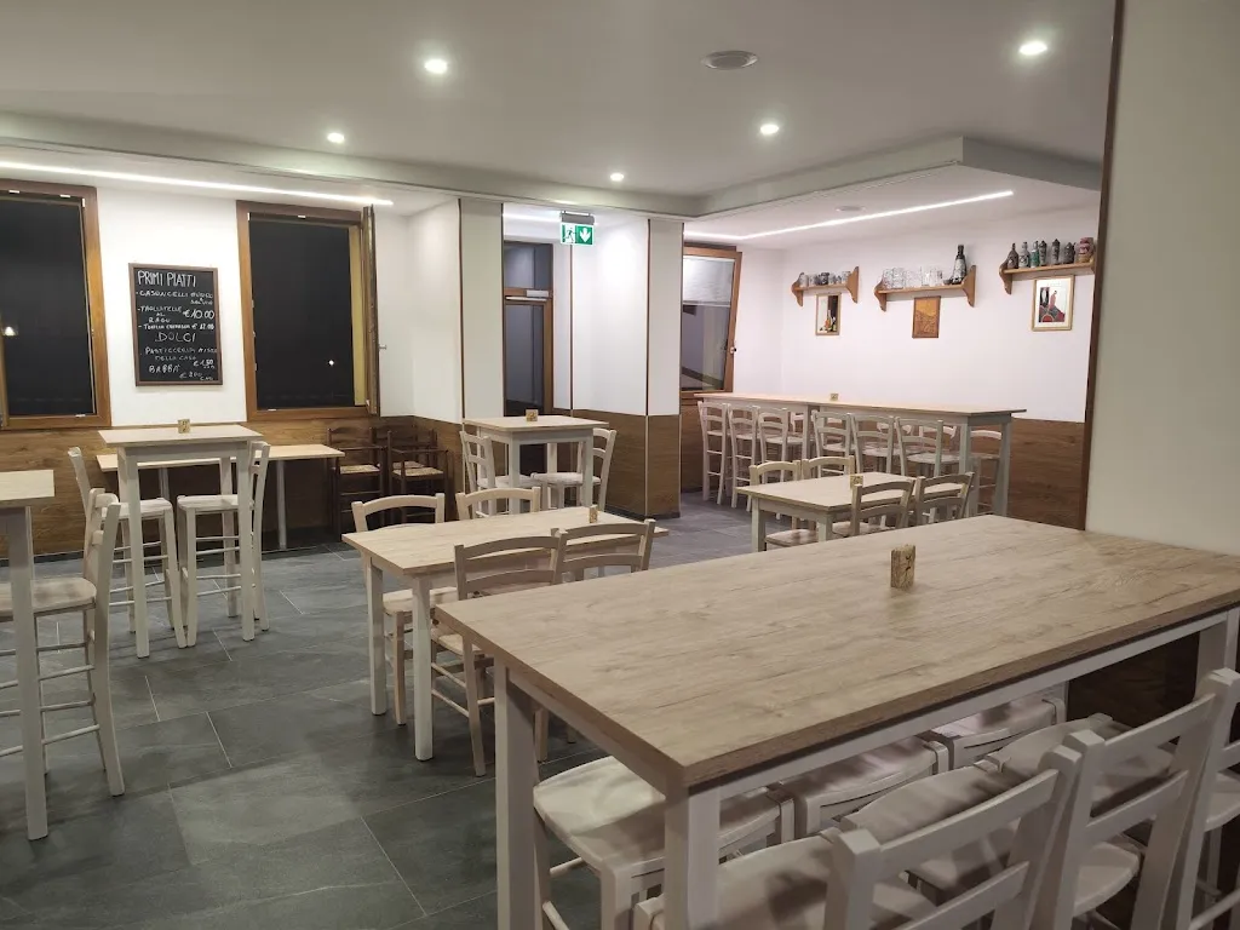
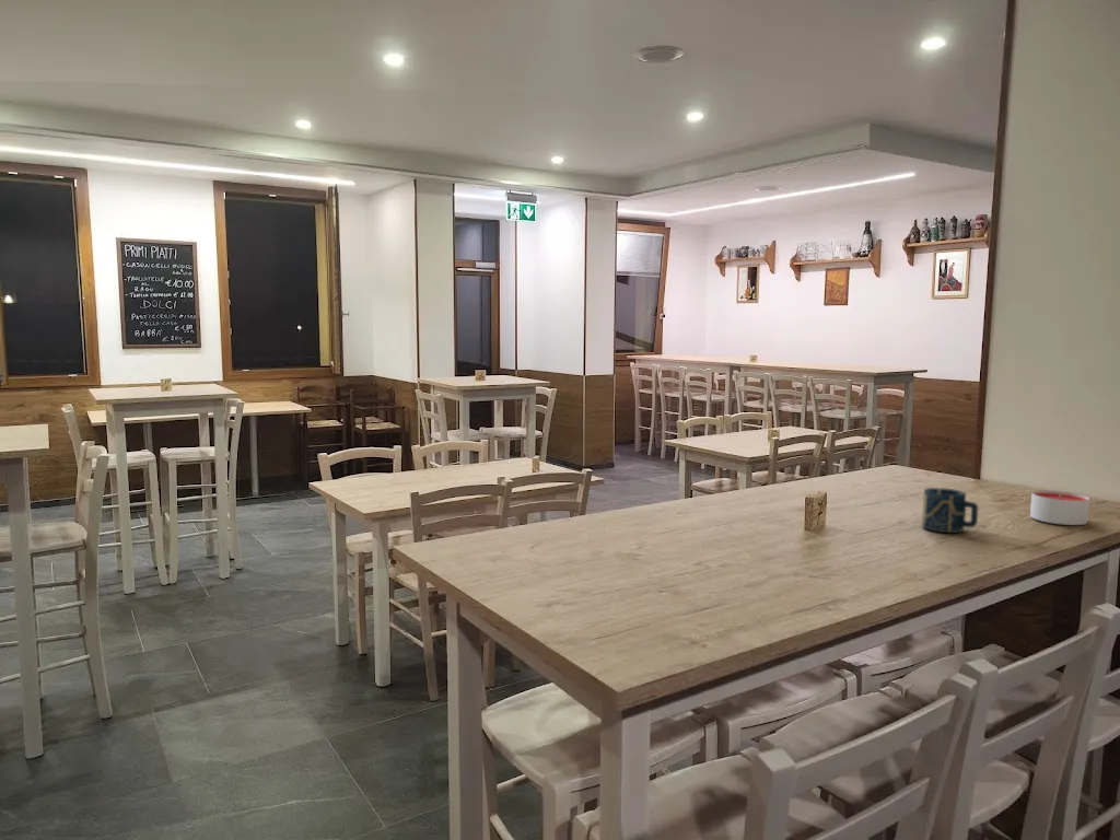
+ cup [921,487,979,534]
+ candle [1029,489,1090,526]
